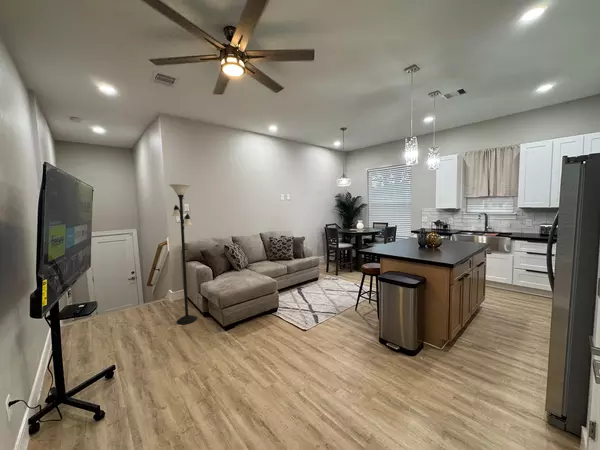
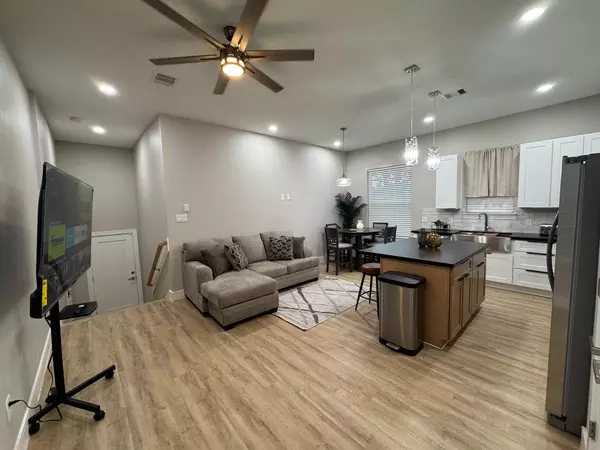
- floor lamp [168,183,198,325]
